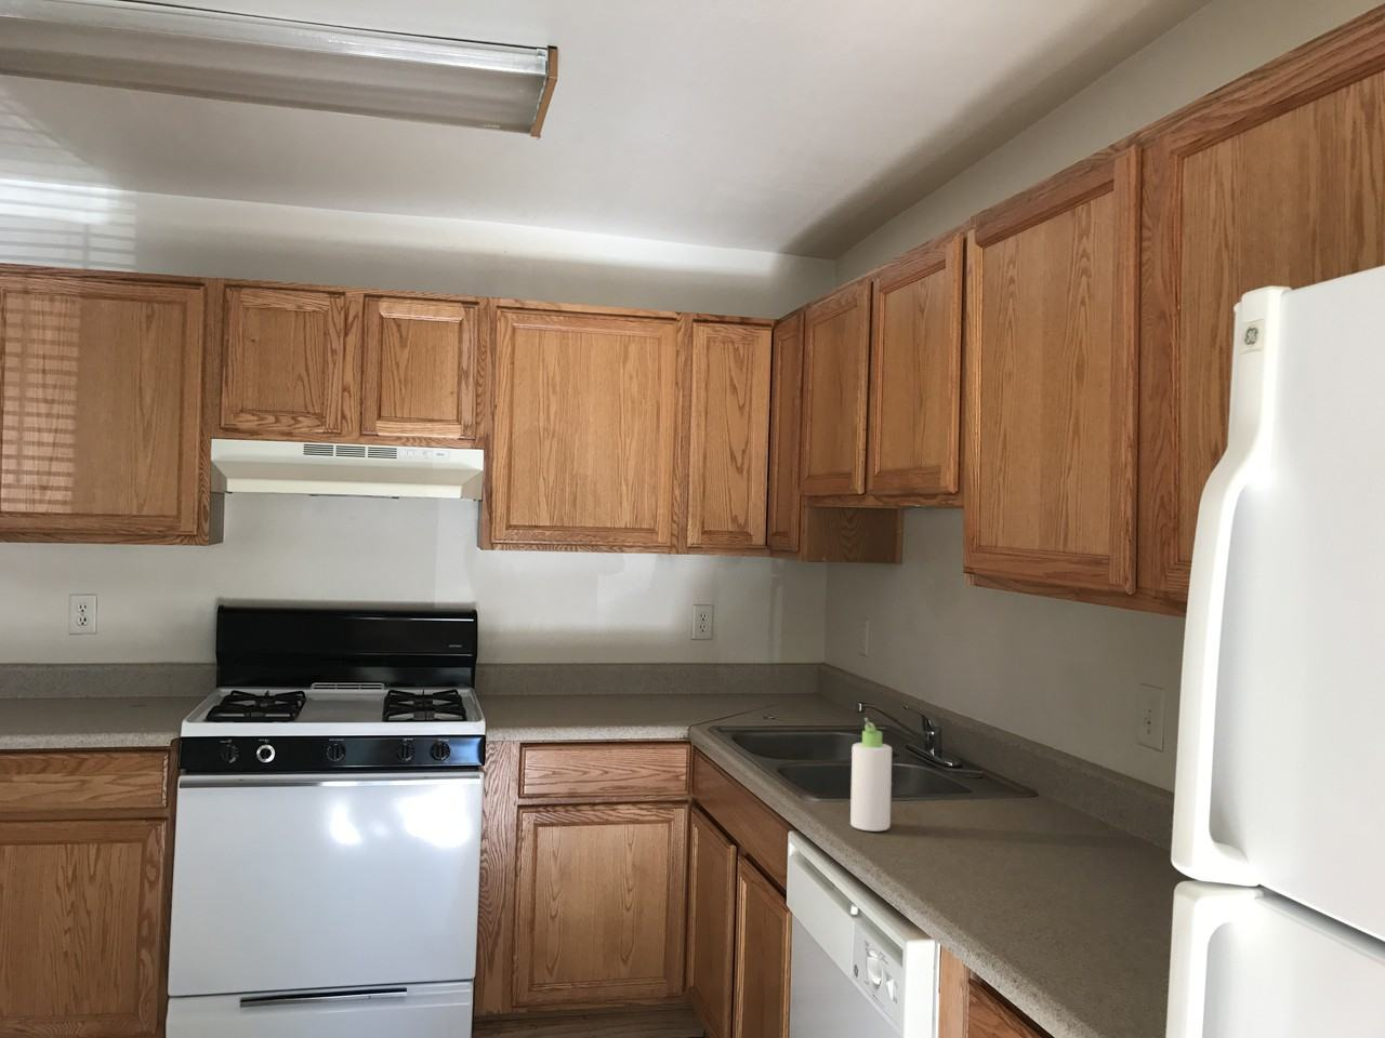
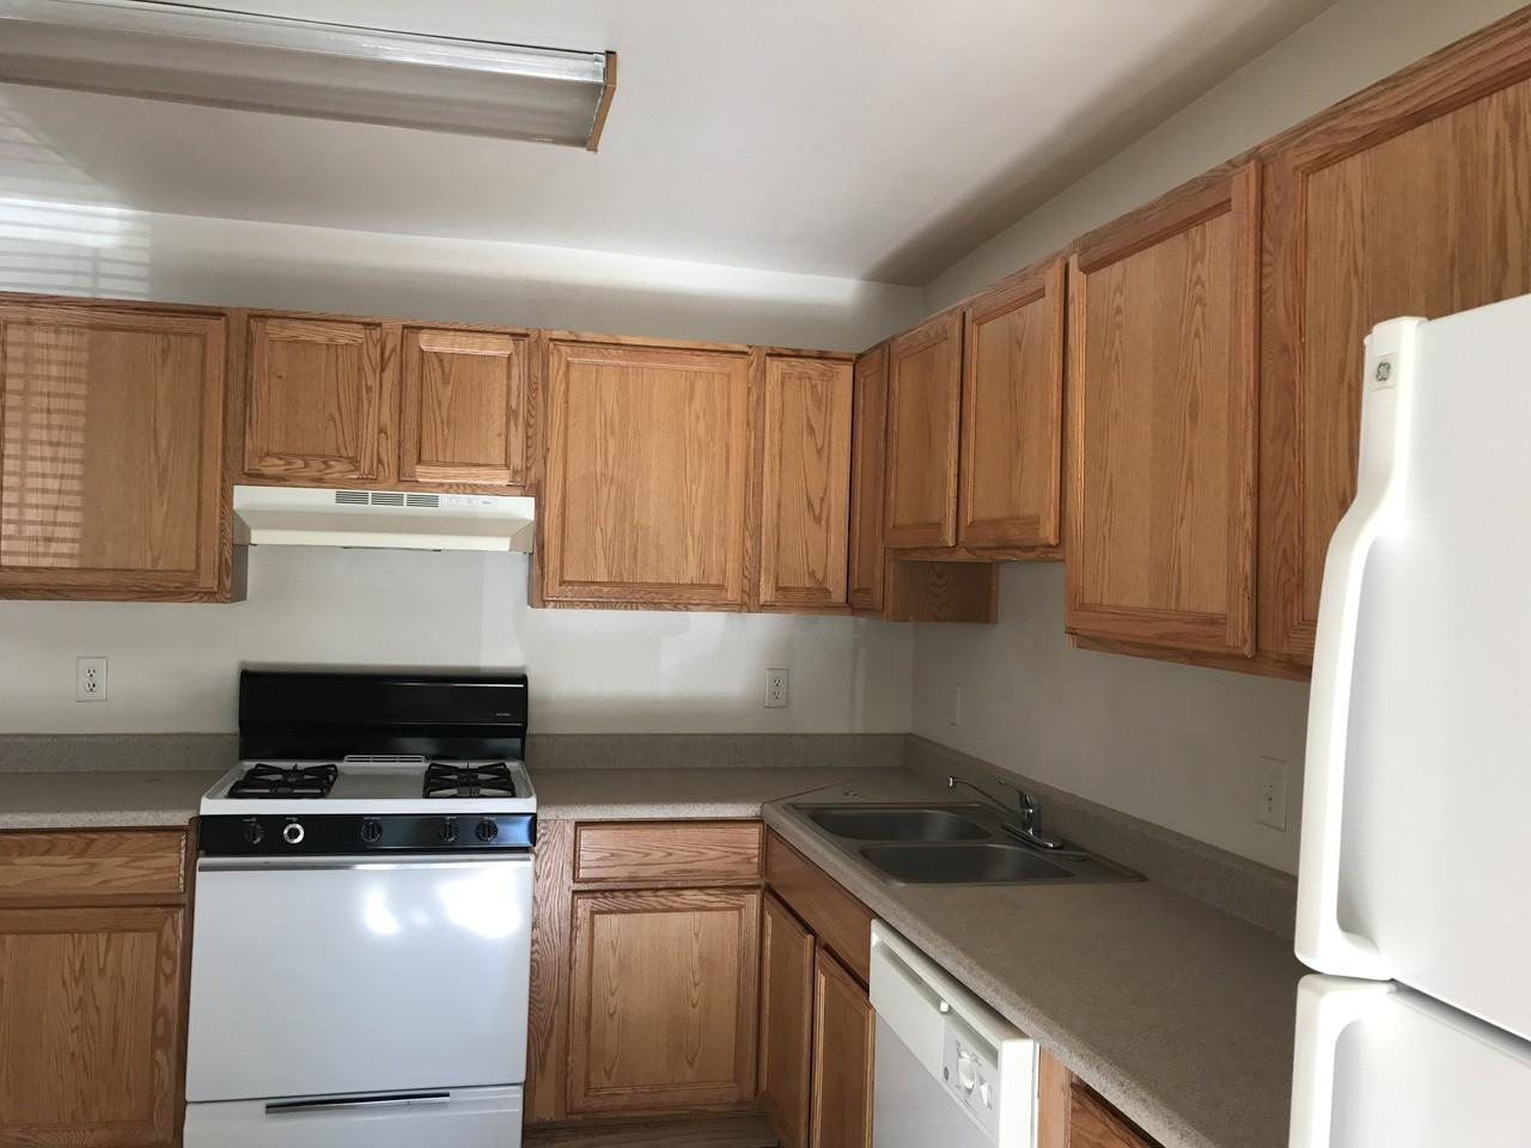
- bottle [850,716,893,833]
